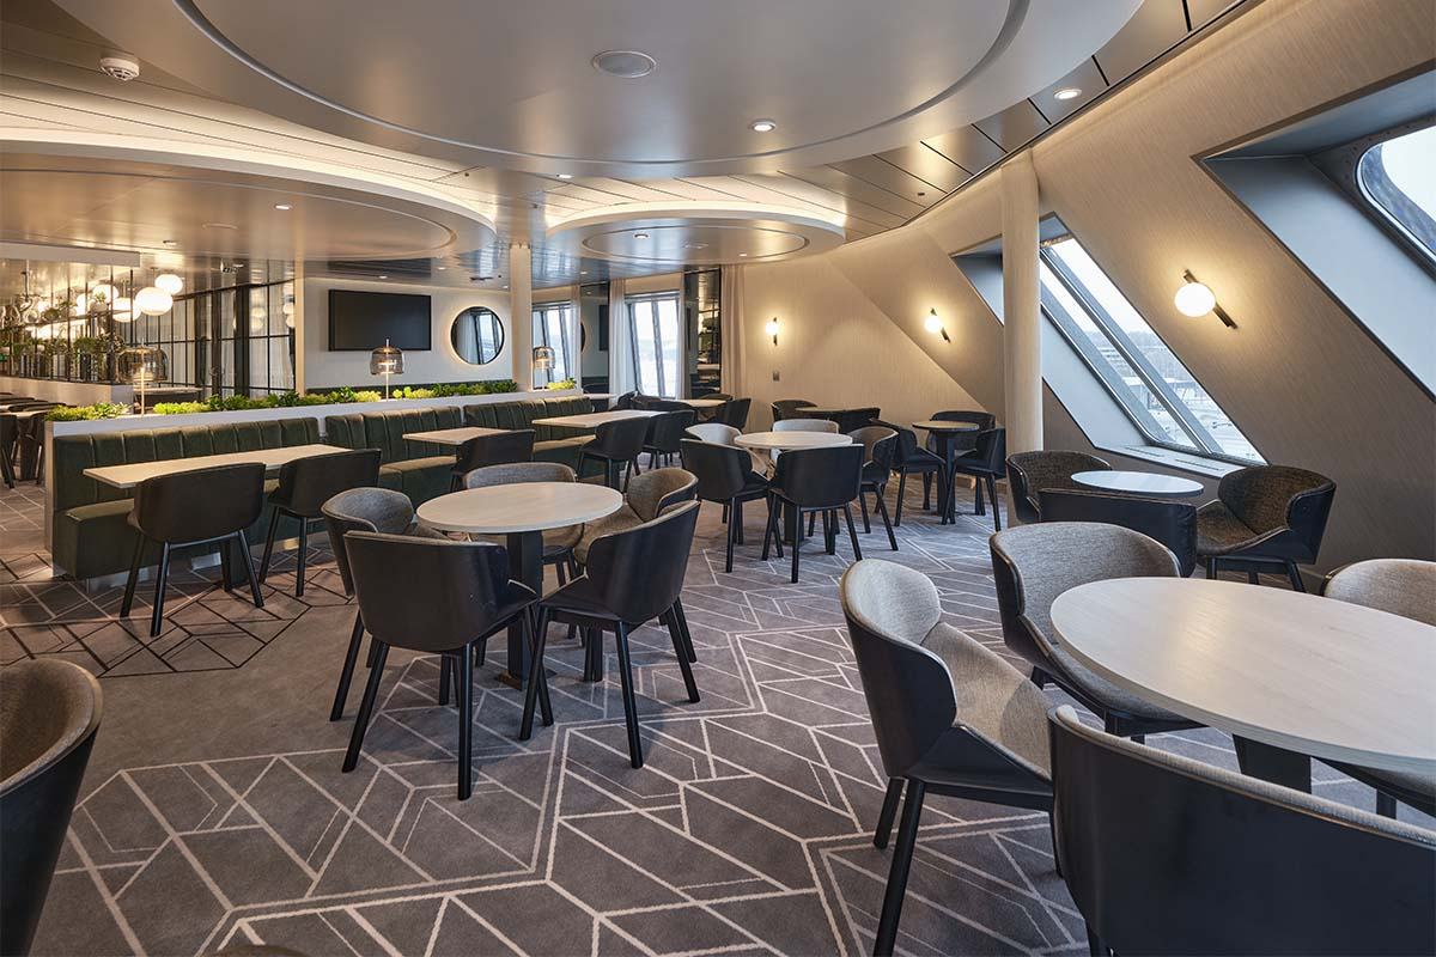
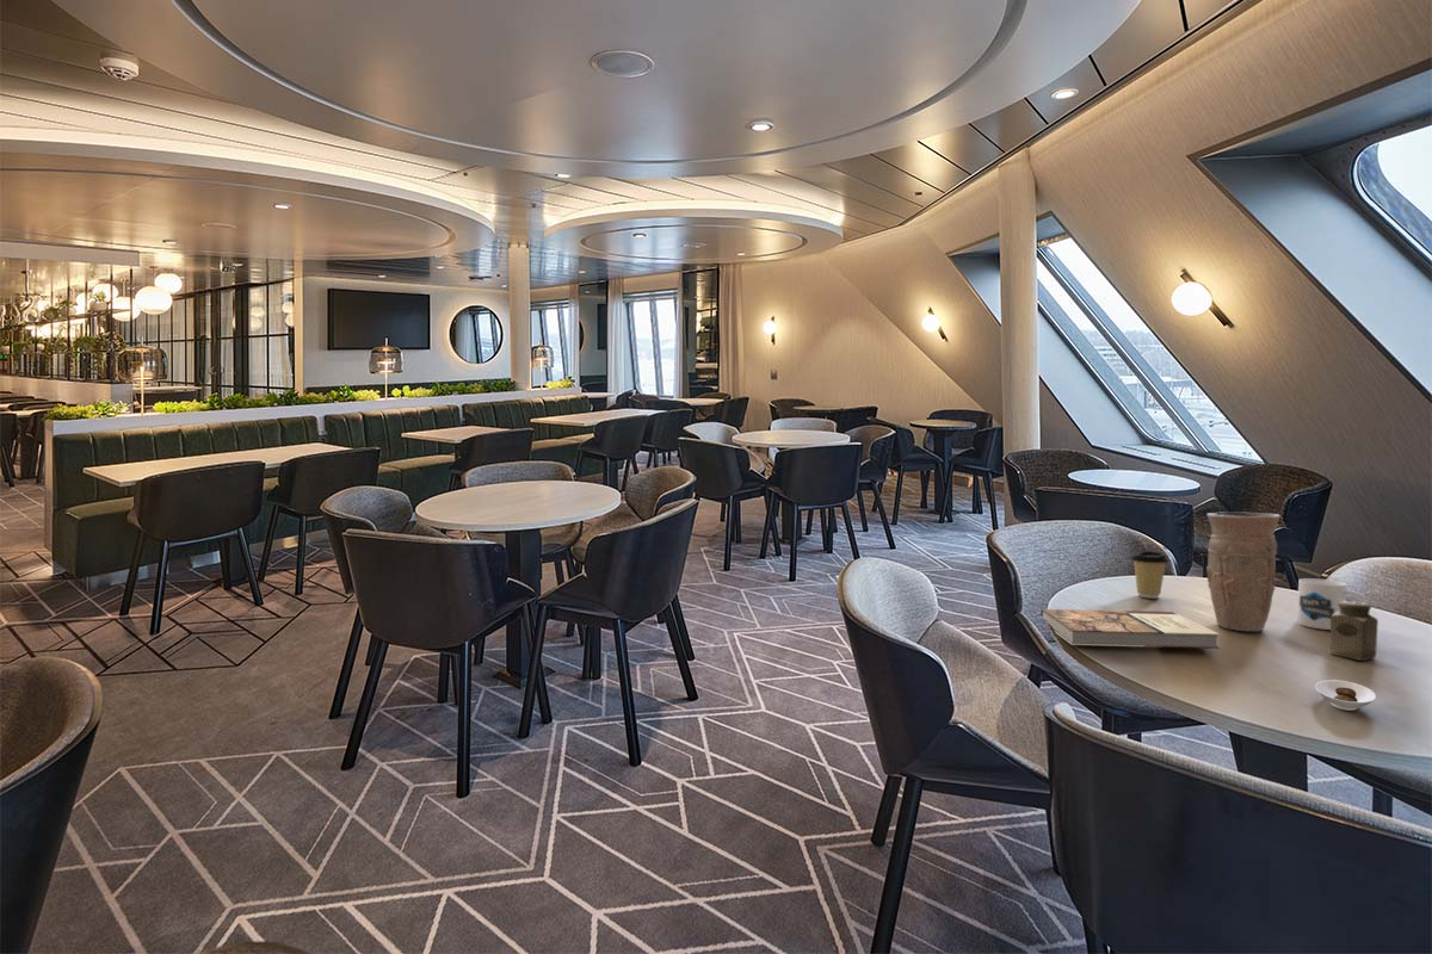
+ salt shaker [1329,600,1379,662]
+ mug [1296,577,1368,631]
+ saucer [1314,679,1377,712]
+ vase [1205,510,1282,632]
+ book [1039,608,1221,650]
+ coffee cup [1130,550,1169,600]
